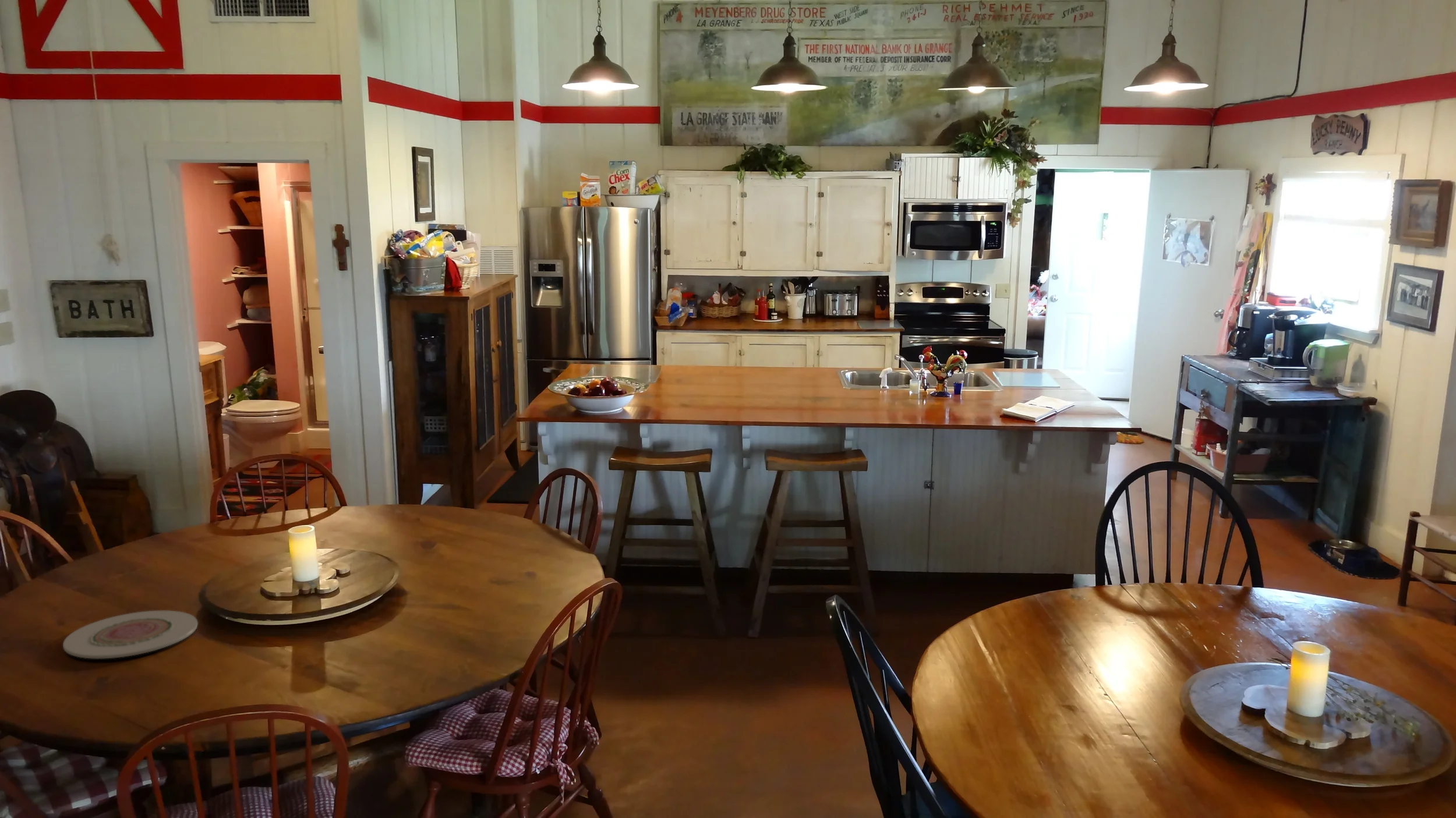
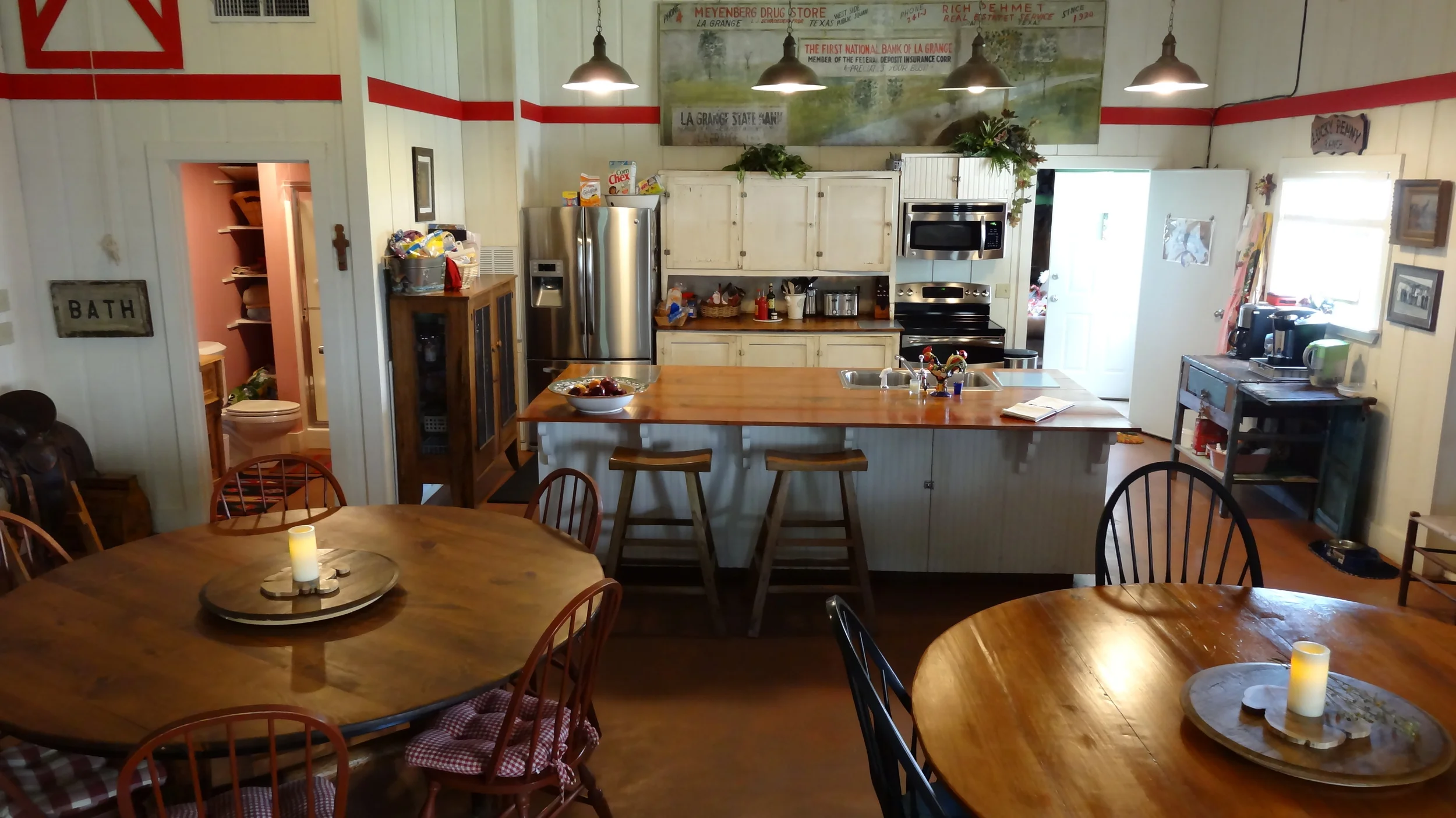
- plate [62,610,198,659]
